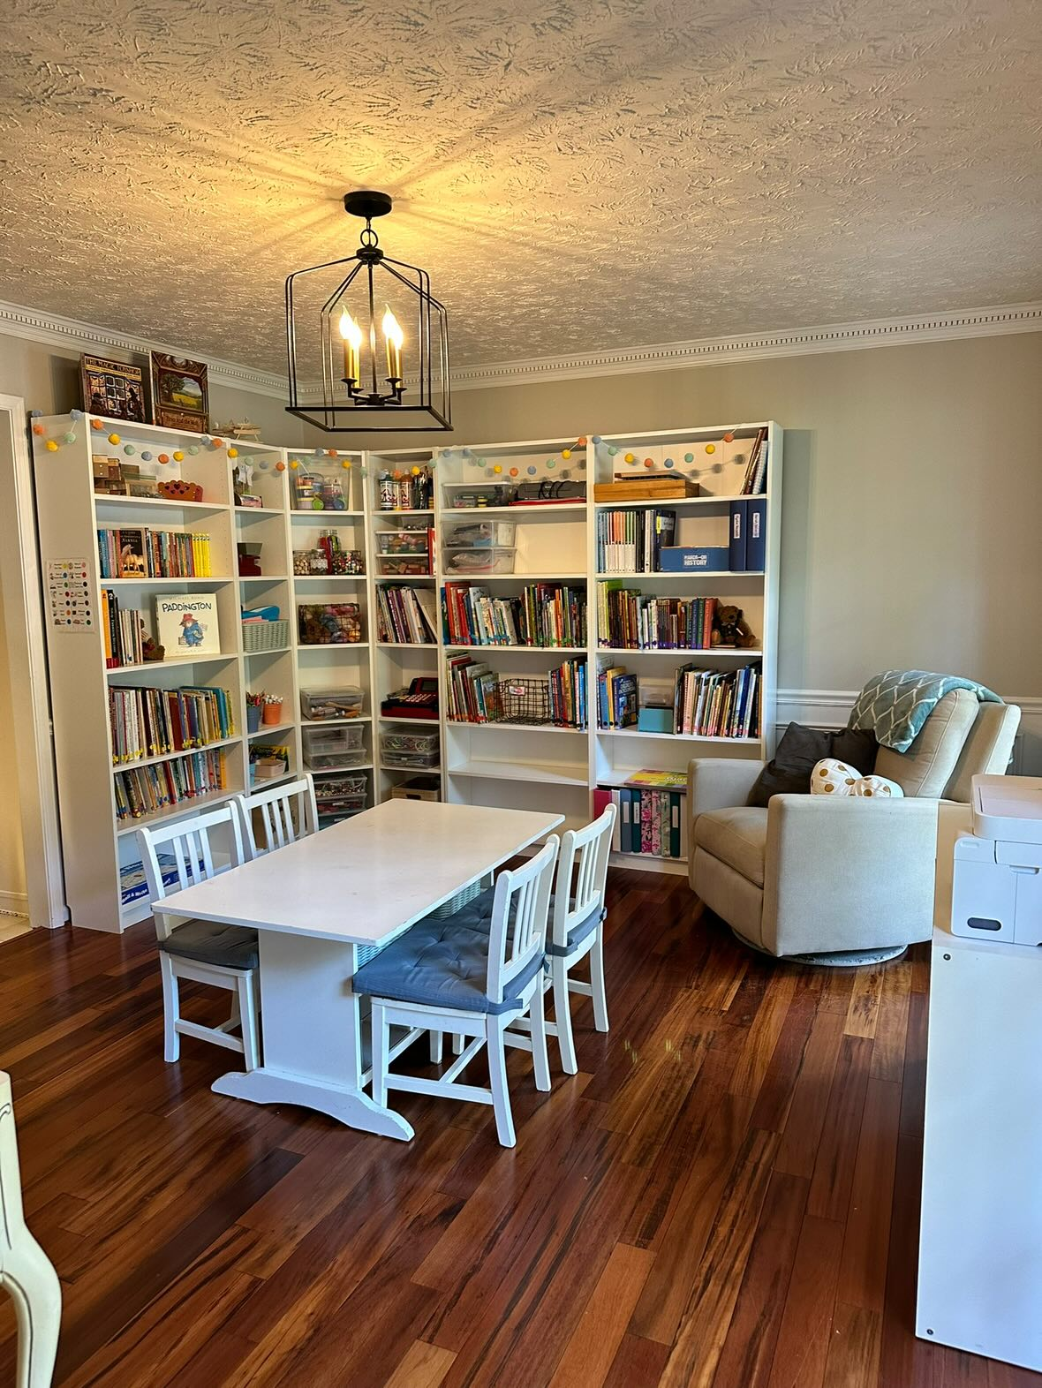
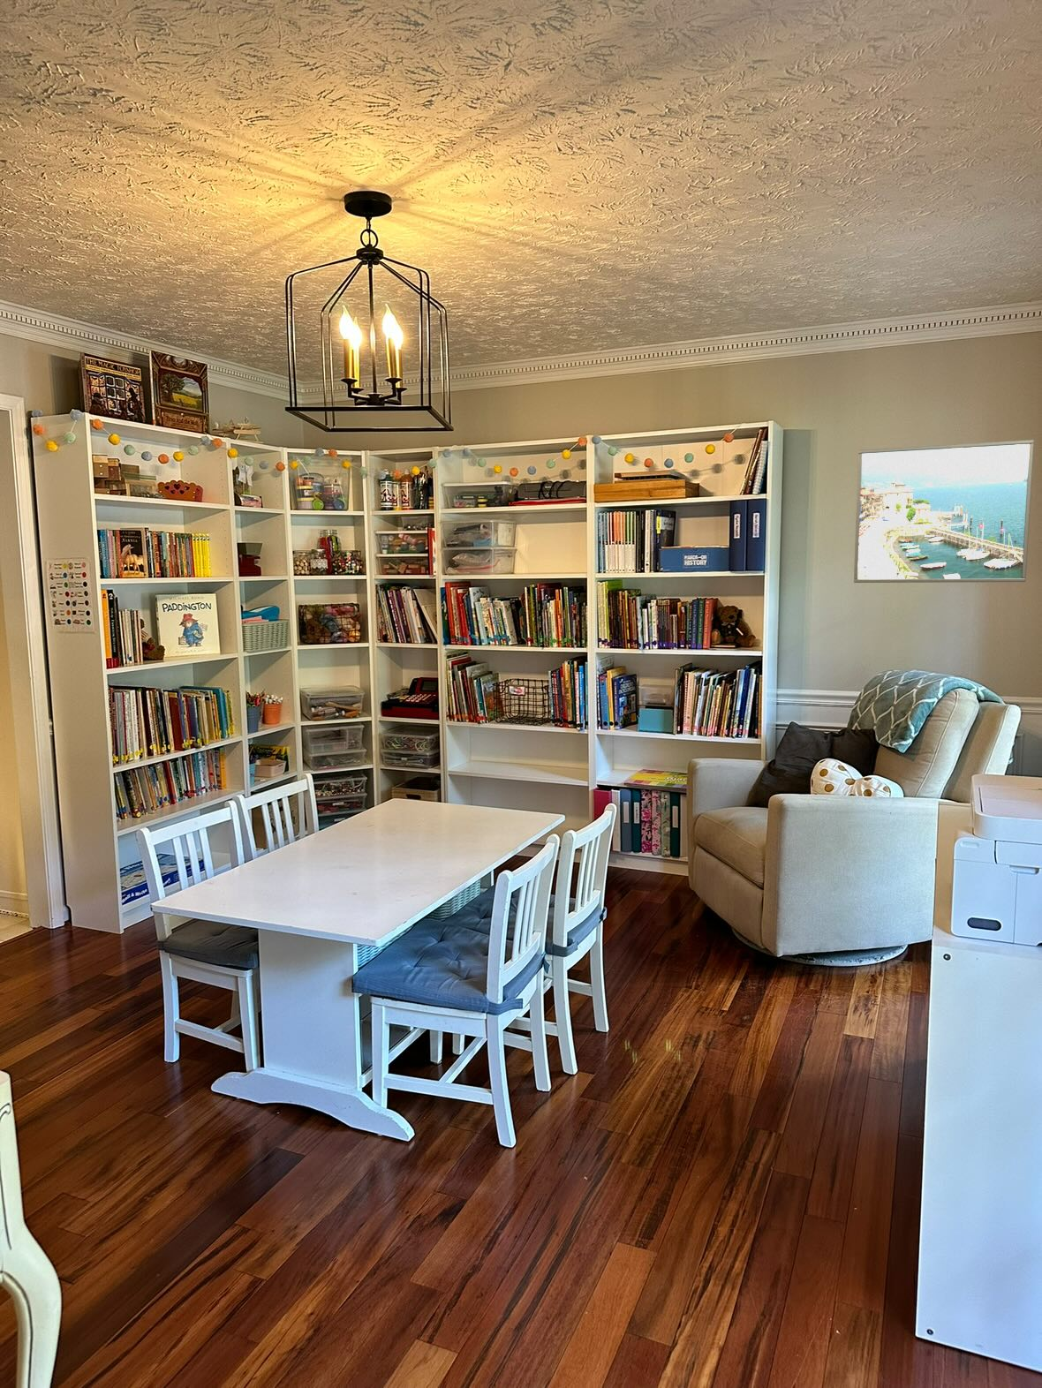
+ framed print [853,439,1035,583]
